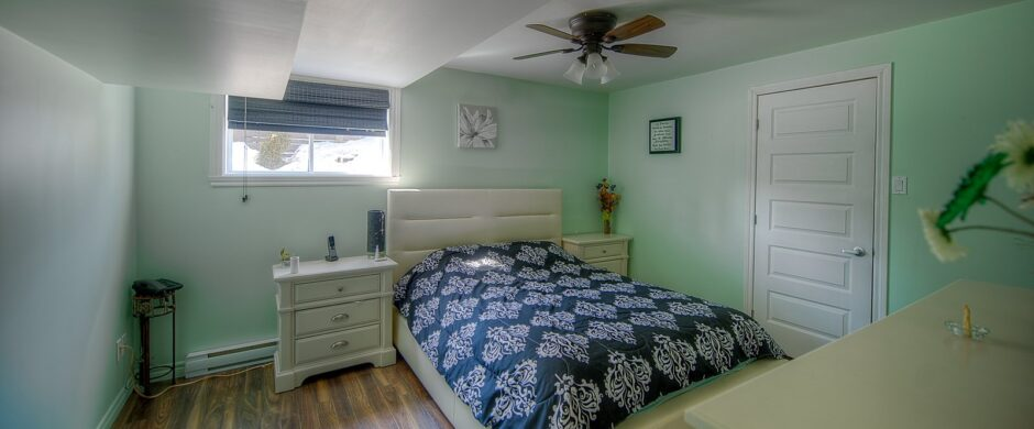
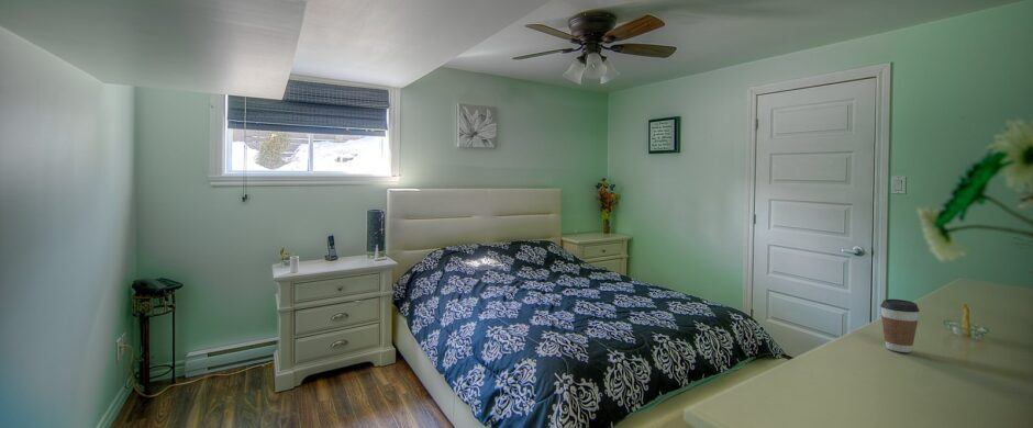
+ coffee cup [879,299,921,353]
